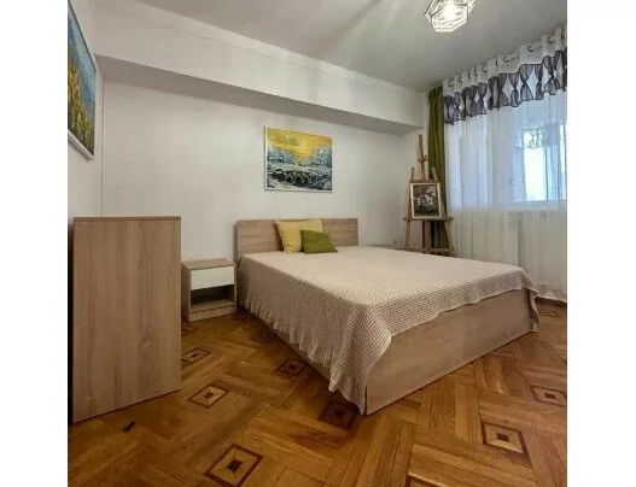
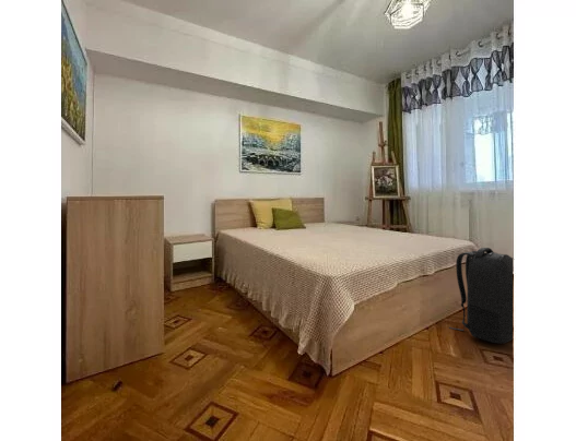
+ backpack [448,247,514,345]
